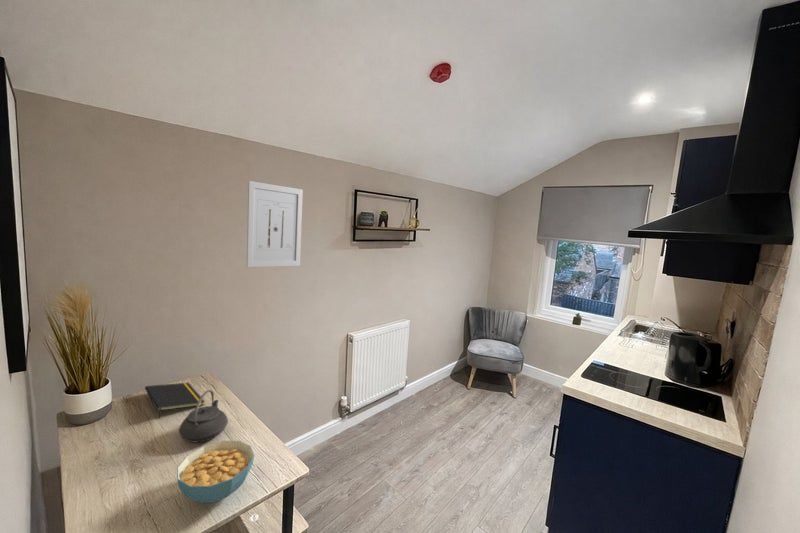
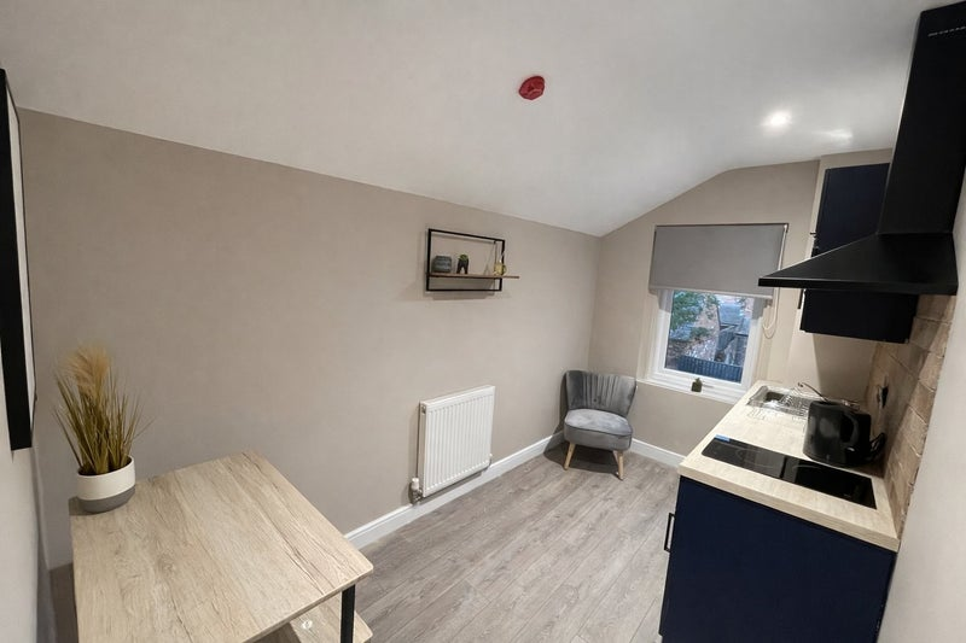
- wall art [246,180,304,268]
- teapot [178,389,229,444]
- cereal bowl [176,440,255,504]
- notepad [144,382,206,420]
